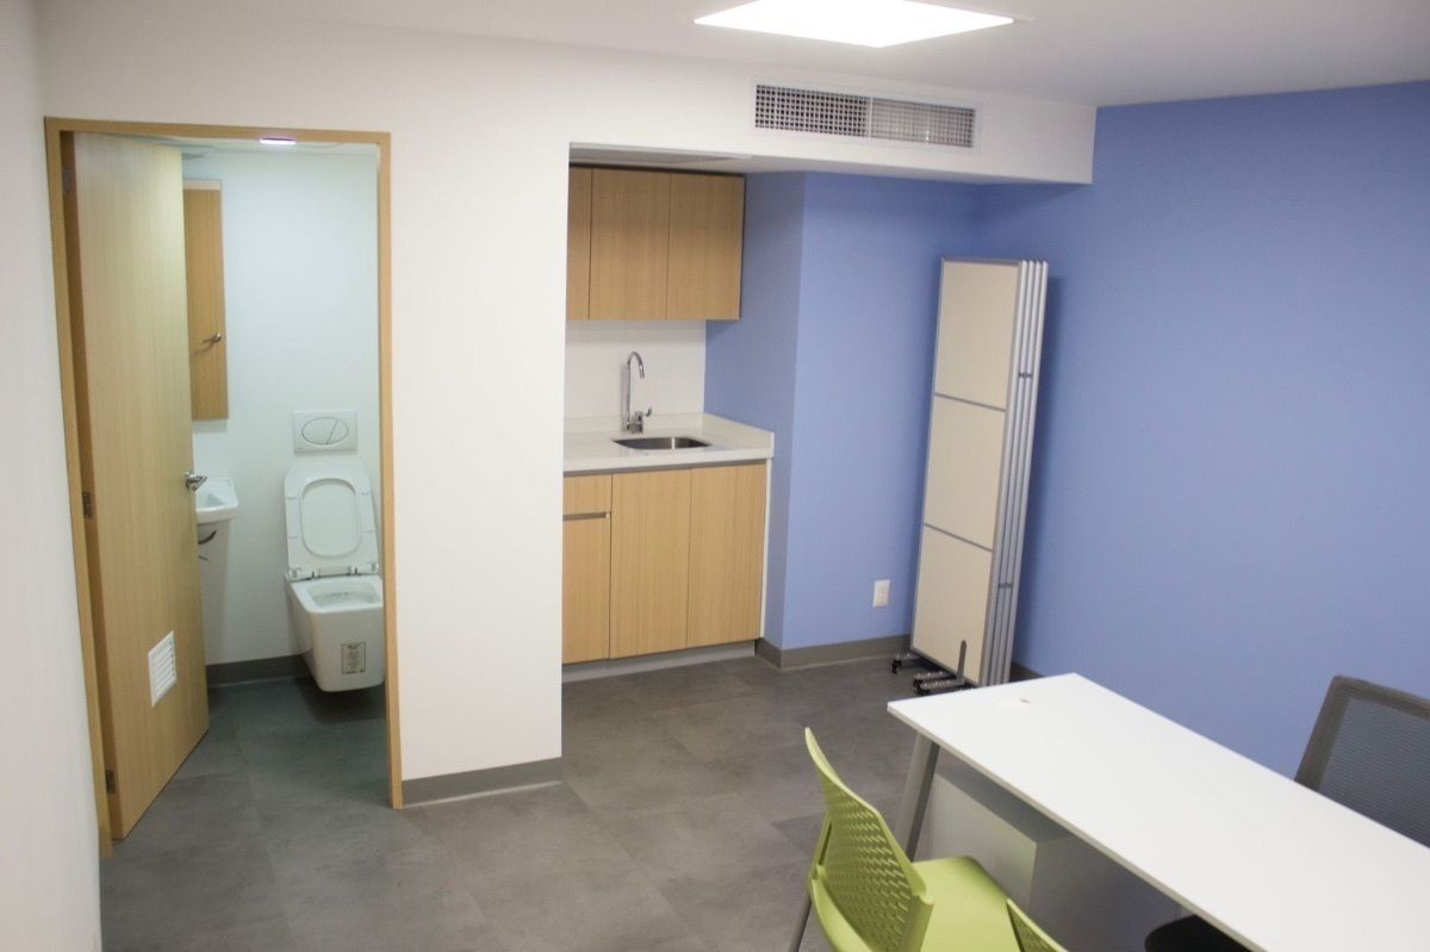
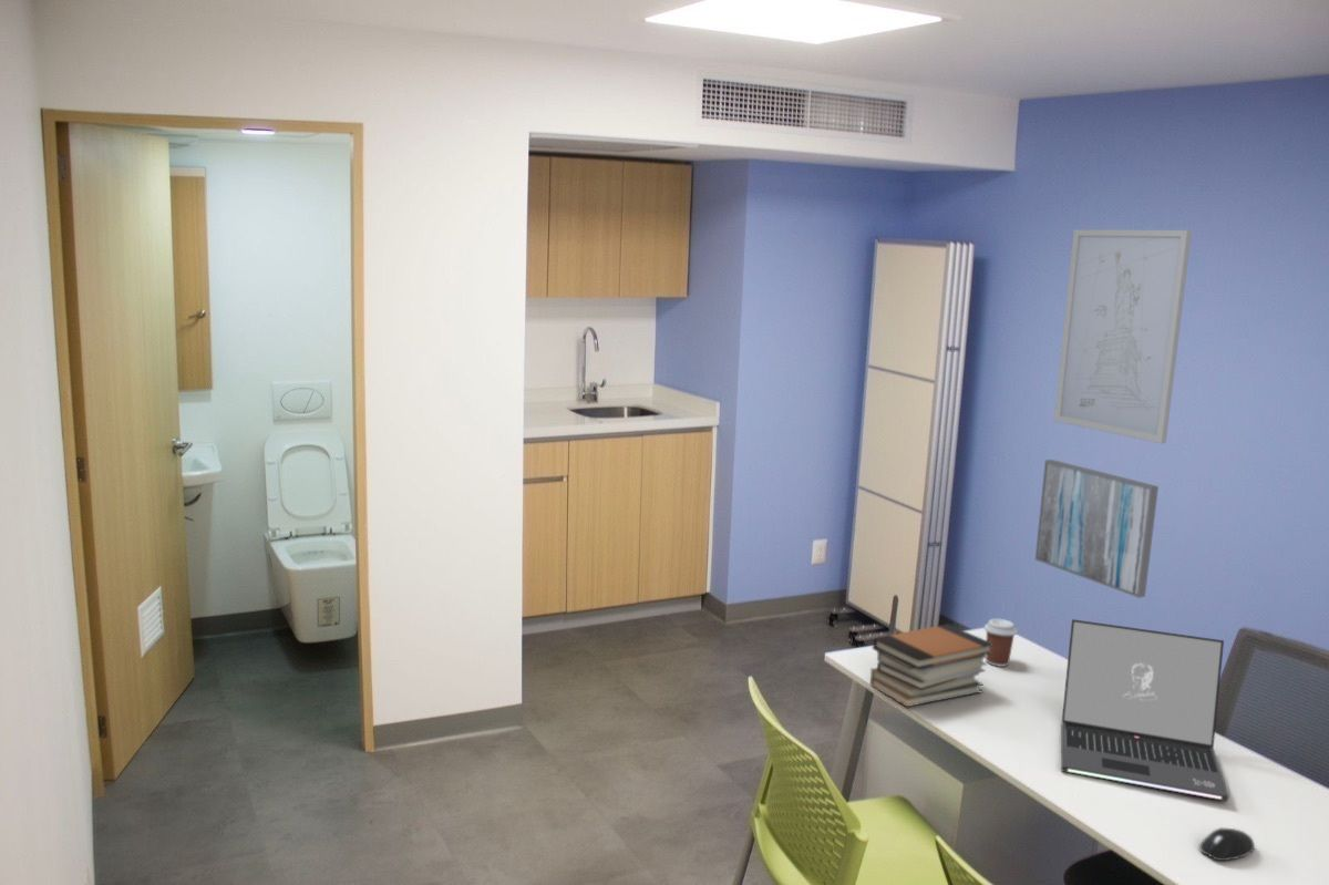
+ laptop [1060,618,1230,802]
+ wall art [1034,459,1160,599]
+ book stack [869,622,993,708]
+ coffee cup [983,618,1018,668]
+ mouse [1198,827,1256,862]
+ wall art [1053,228,1193,444]
